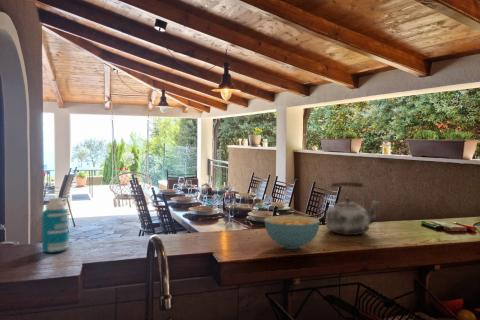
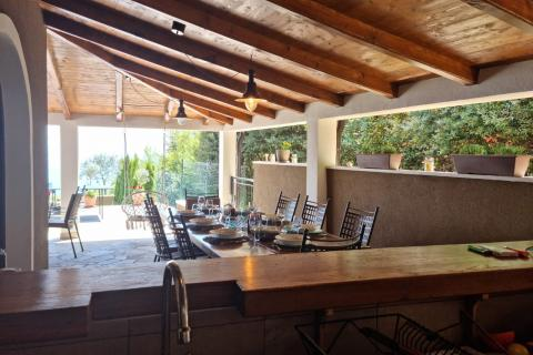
- cereal bowl [264,214,321,250]
- kettle [325,181,380,236]
- bottle [41,197,70,254]
